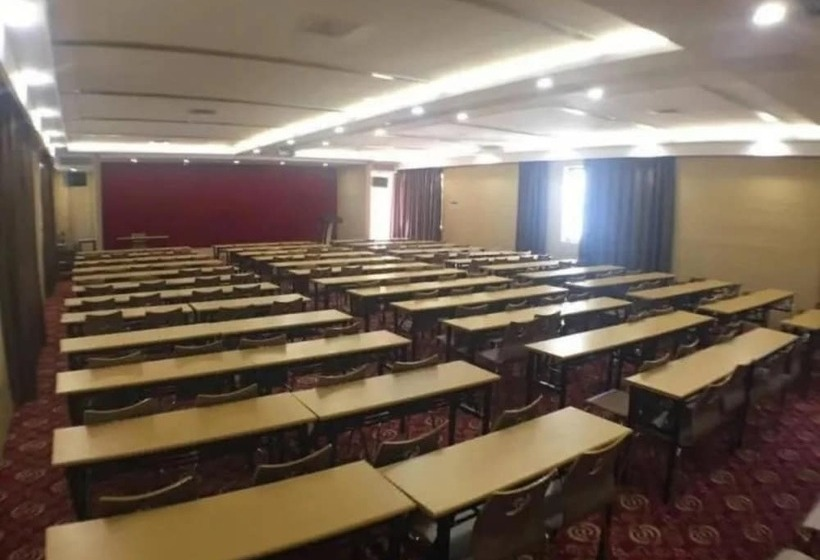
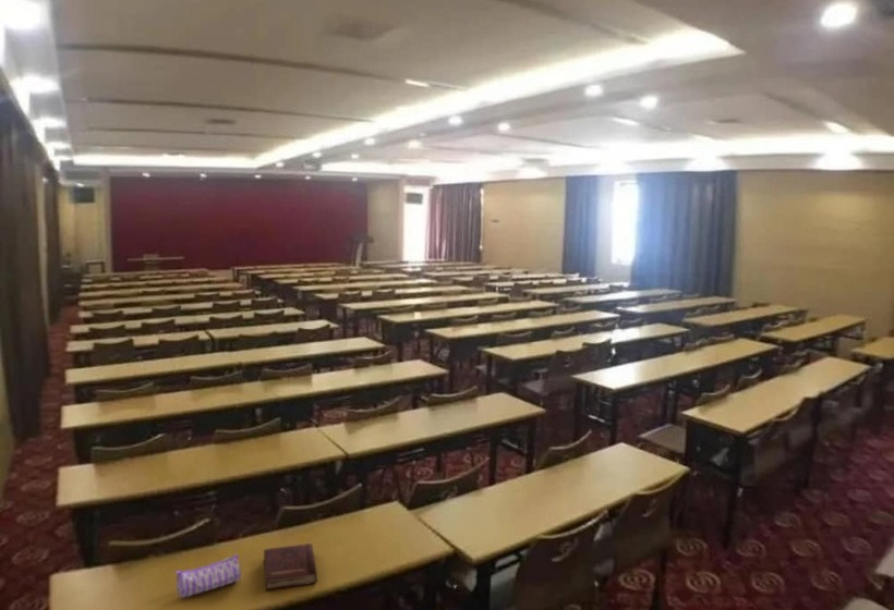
+ pencil case [174,552,242,599]
+ hardback book [263,542,318,591]
